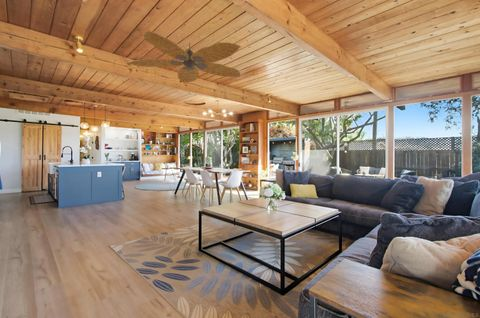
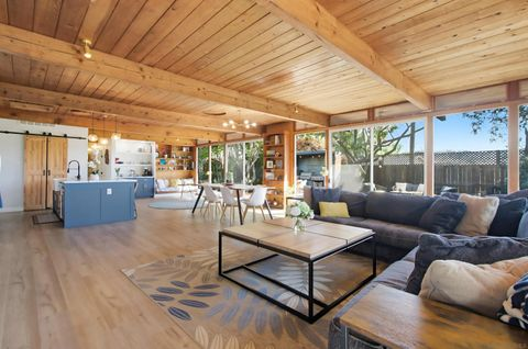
- ceiling fan [125,29,242,84]
